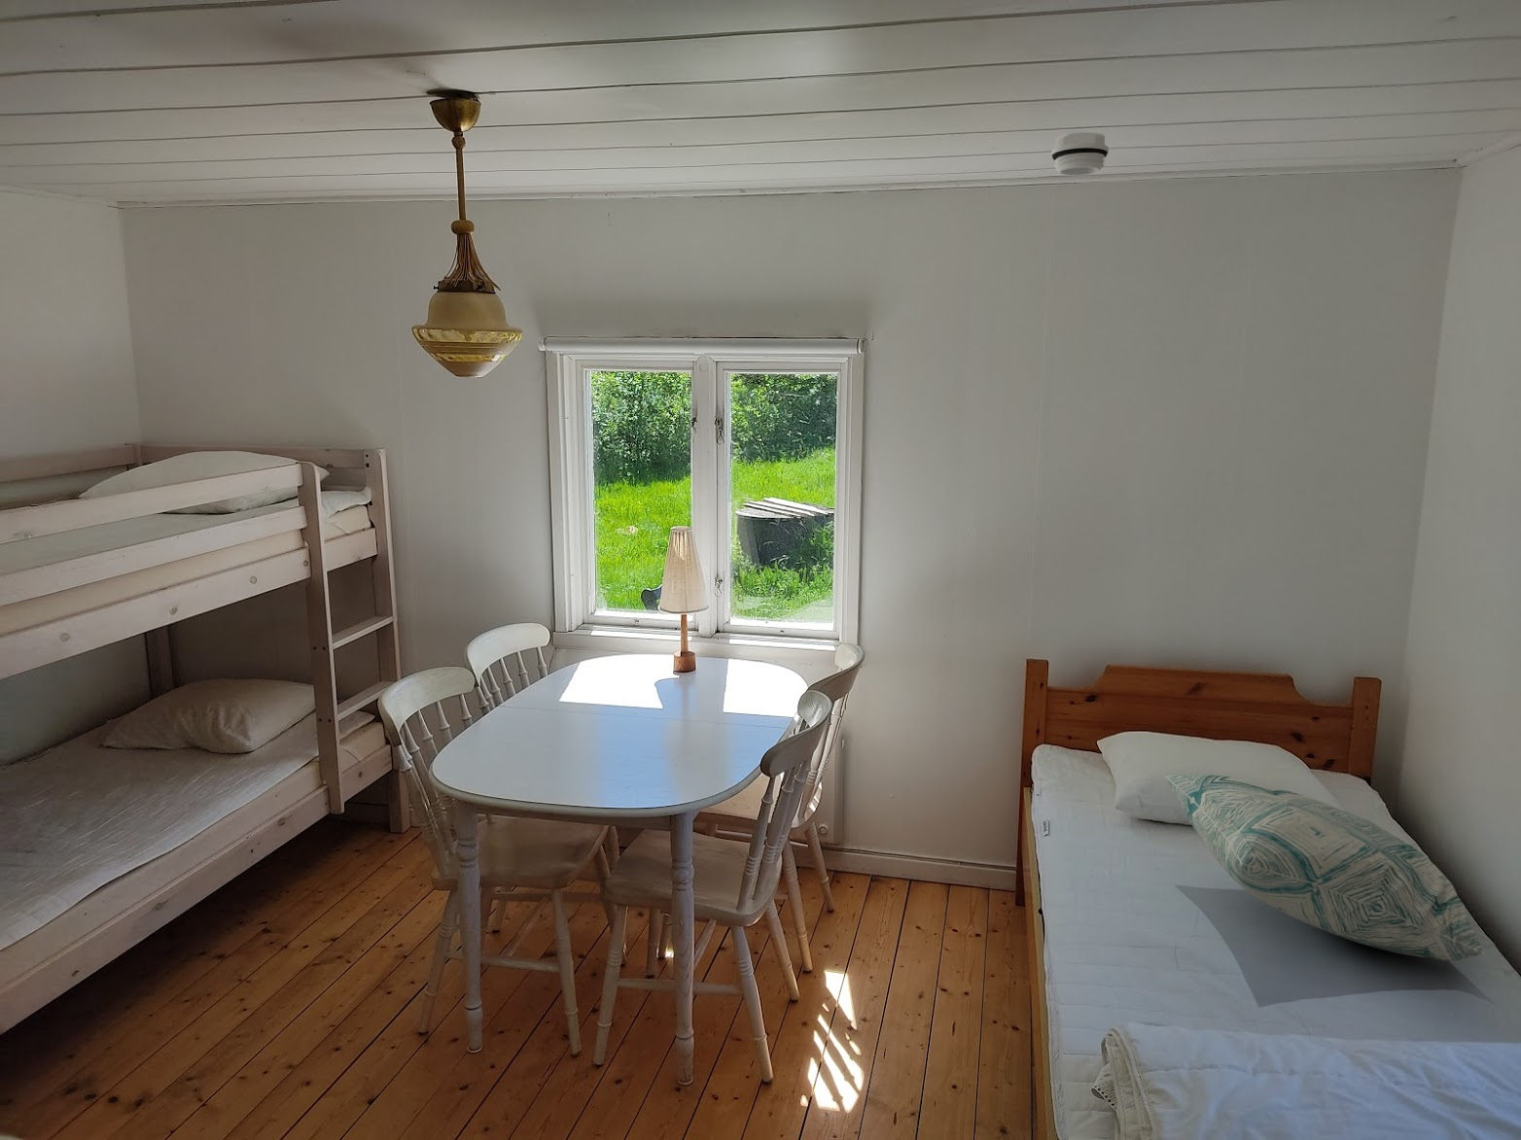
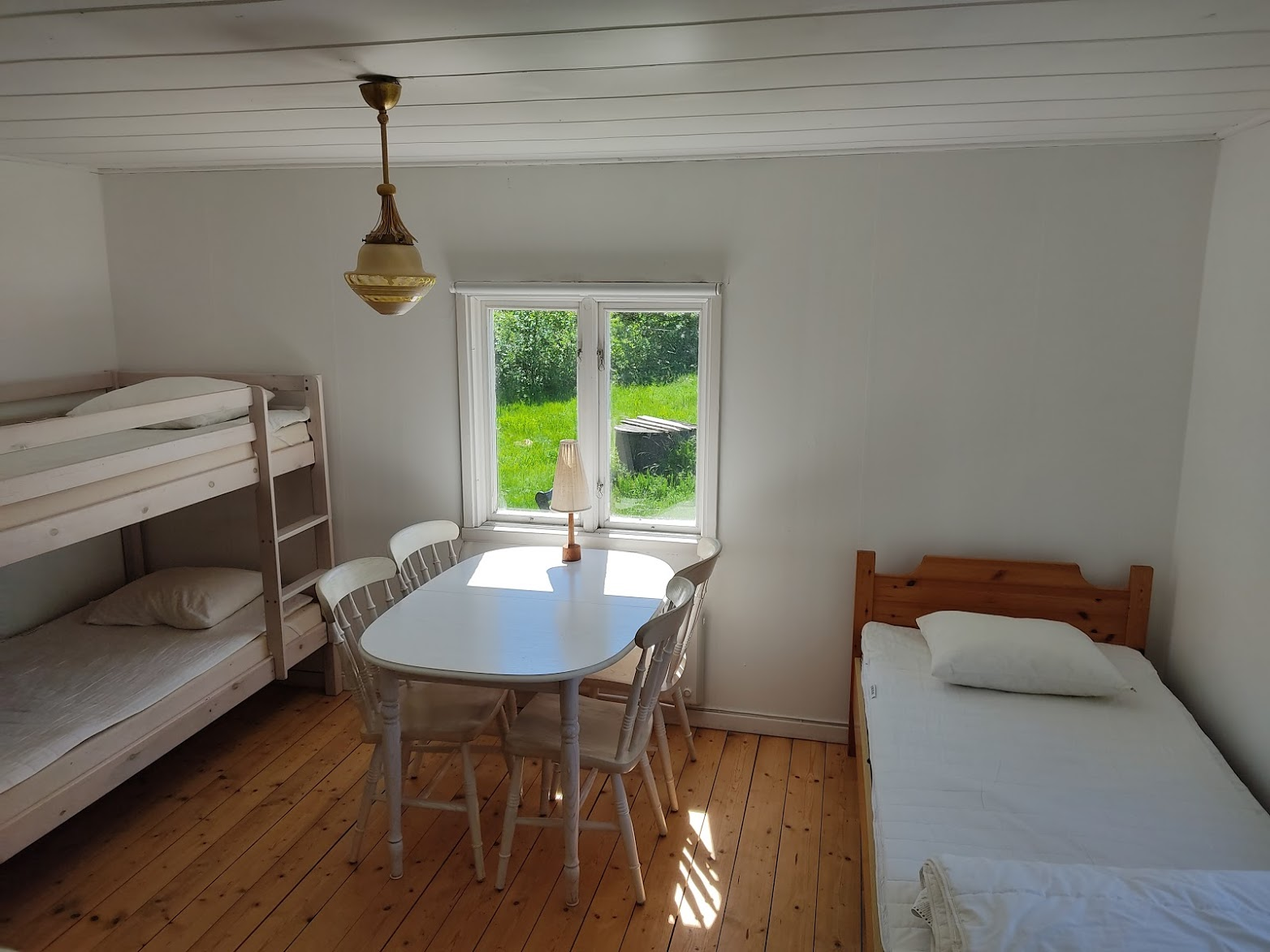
- smoke detector [1050,132,1110,177]
- decorative pillow [1162,774,1486,962]
